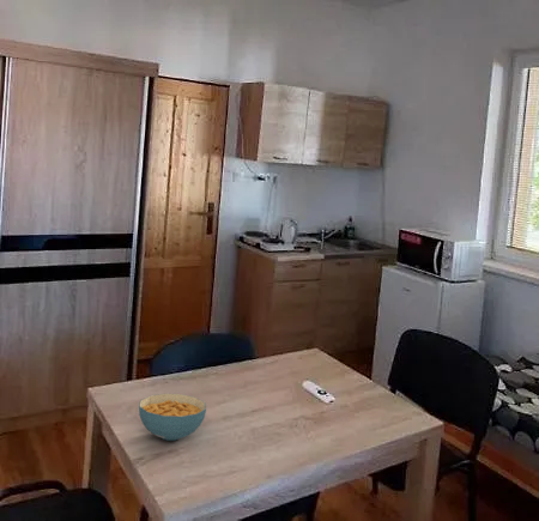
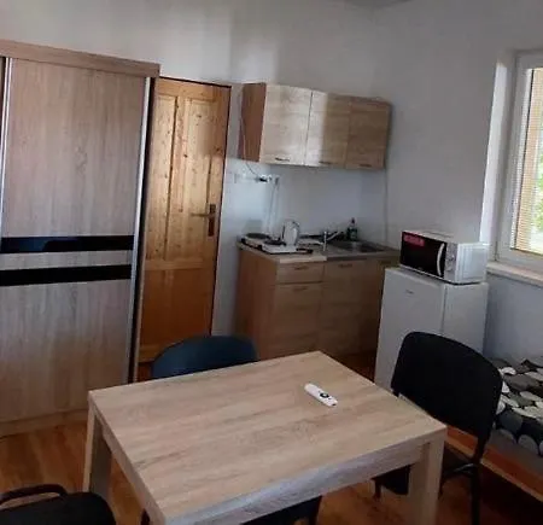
- cereal bowl [138,393,207,442]
